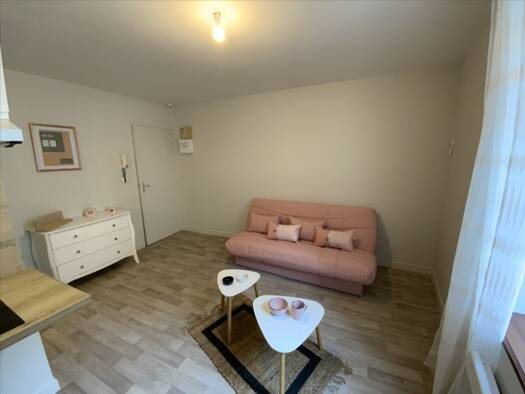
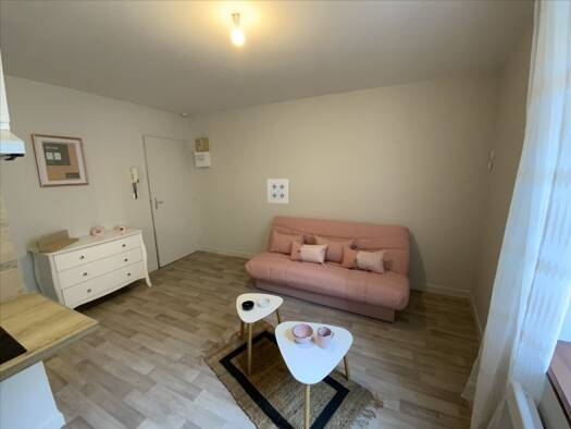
+ wall art [266,177,290,205]
